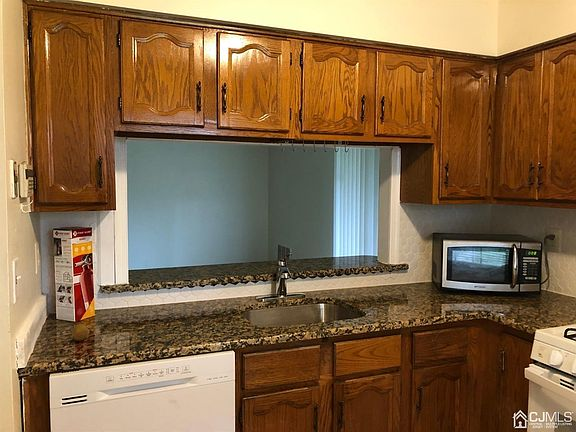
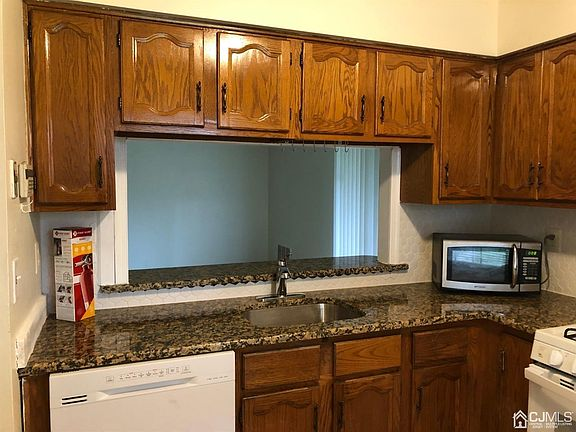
- fruit [71,323,89,342]
